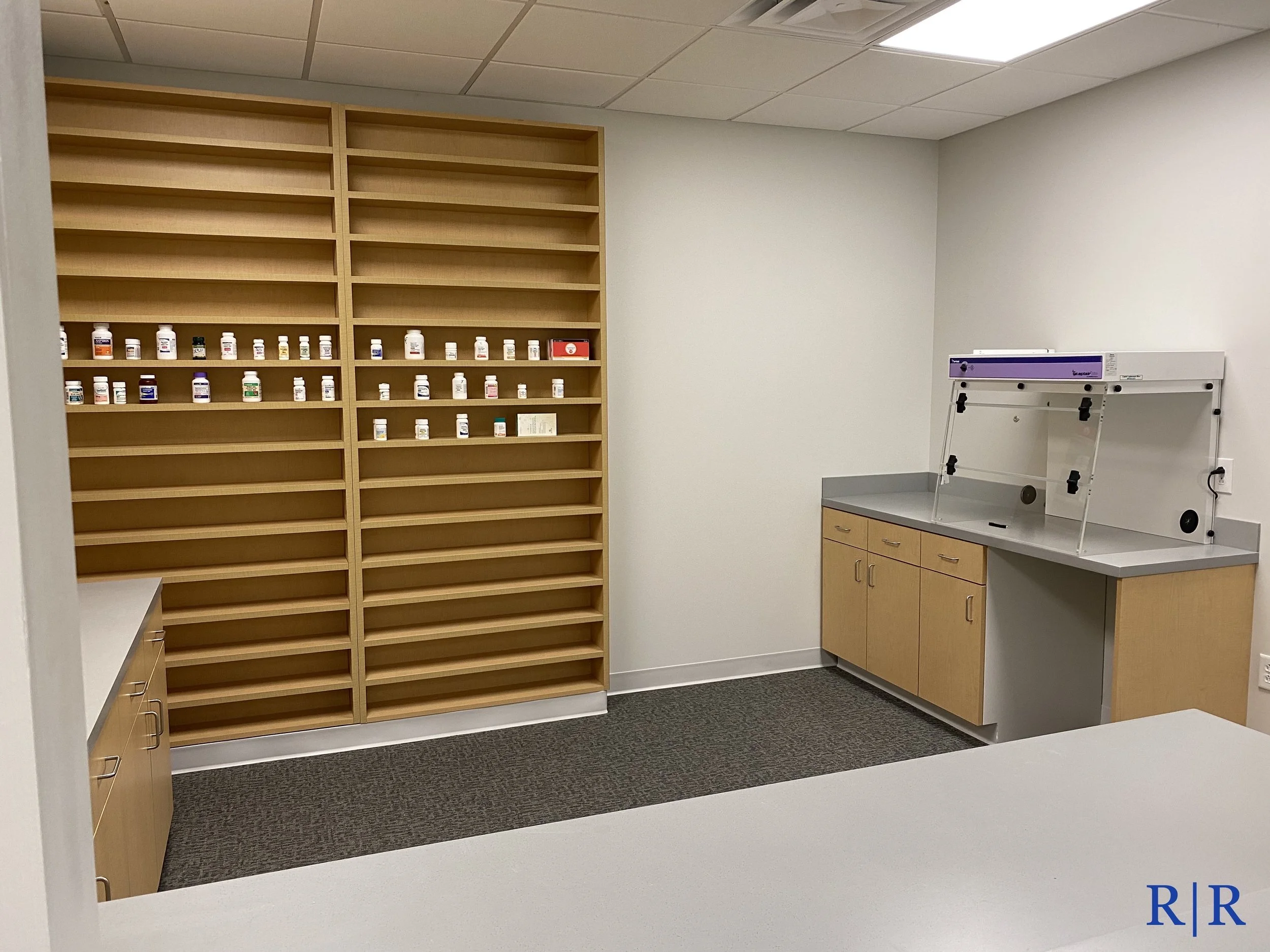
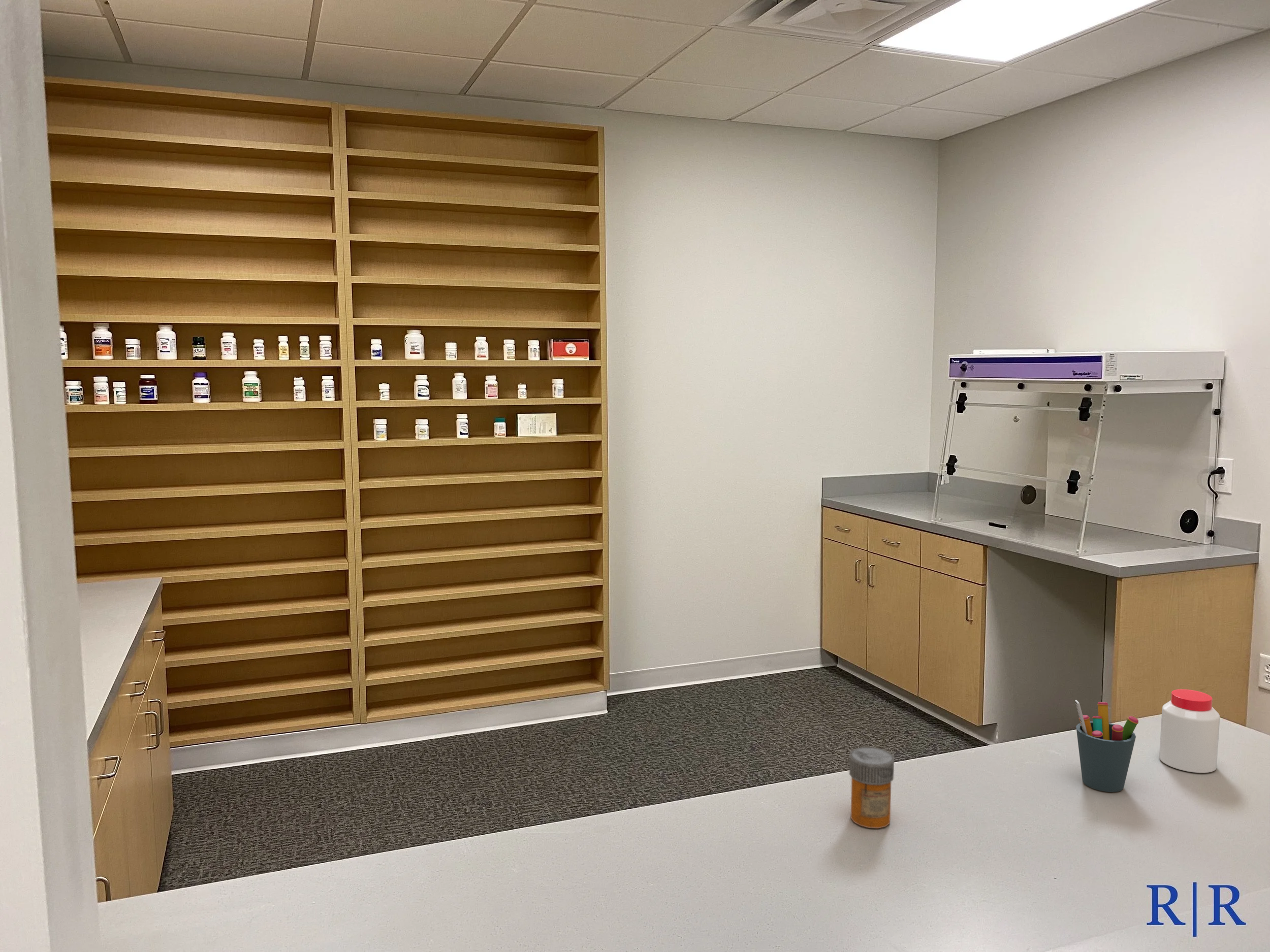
+ pill bottle [1159,688,1221,773]
+ medicine [849,746,895,829]
+ pen holder [1074,700,1139,793]
